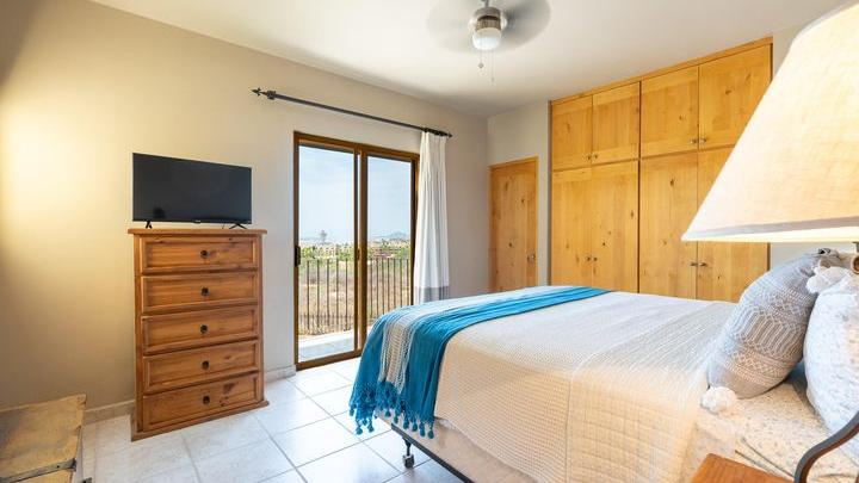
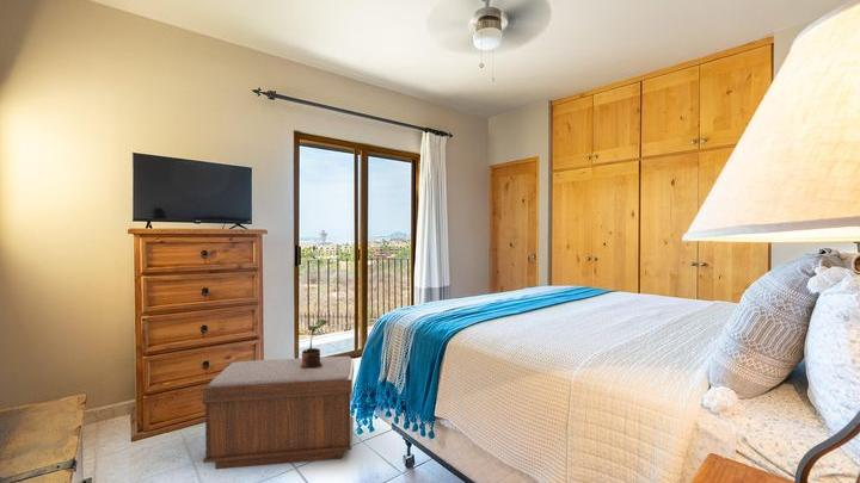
+ bench [202,355,355,470]
+ potted plant [301,318,328,369]
